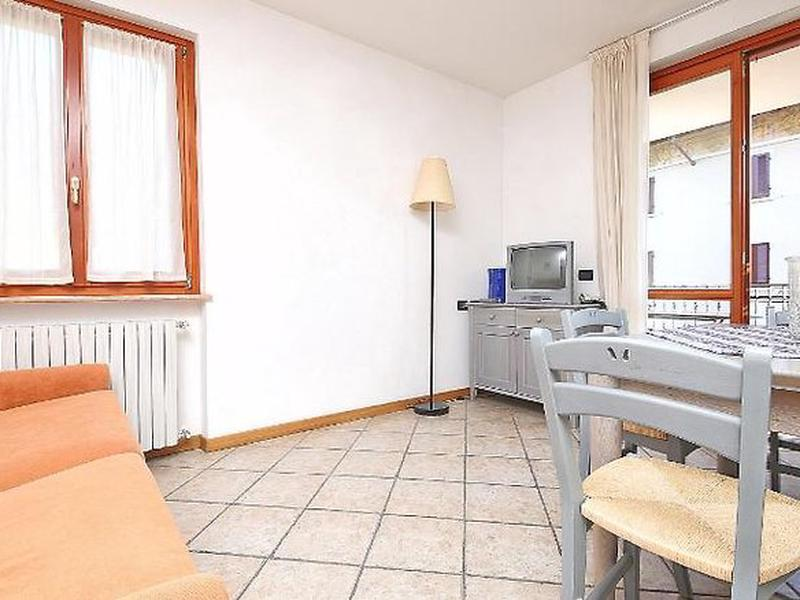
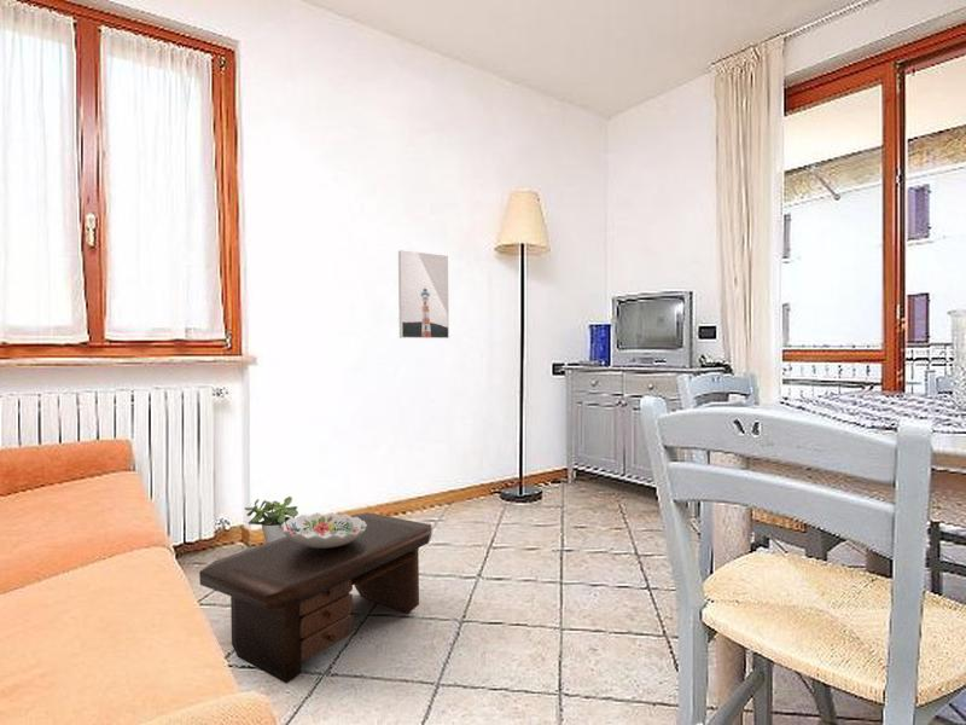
+ potted plant [244,495,299,544]
+ decorative bowl [281,512,366,549]
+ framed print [397,249,450,340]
+ ottoman [198,511,433,684]
